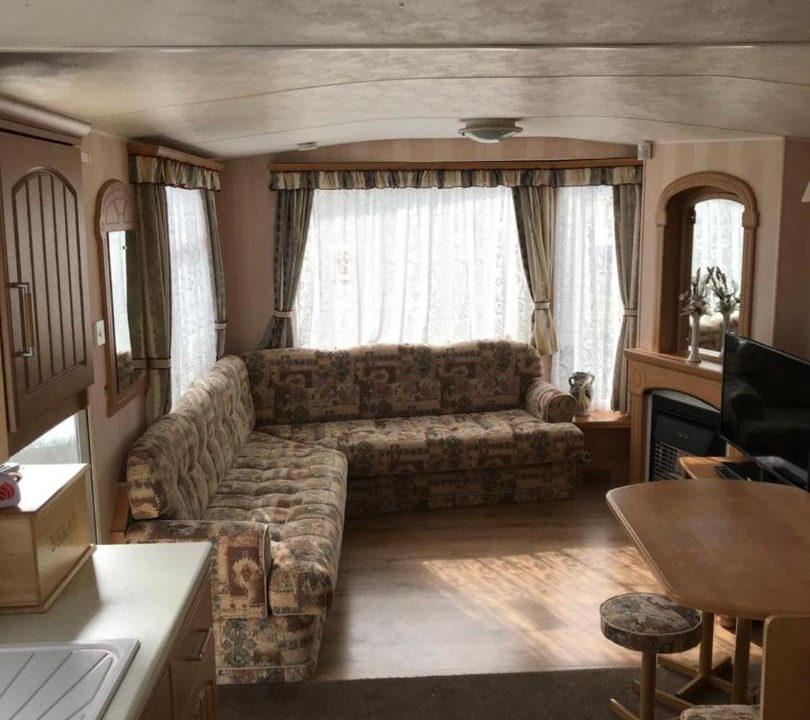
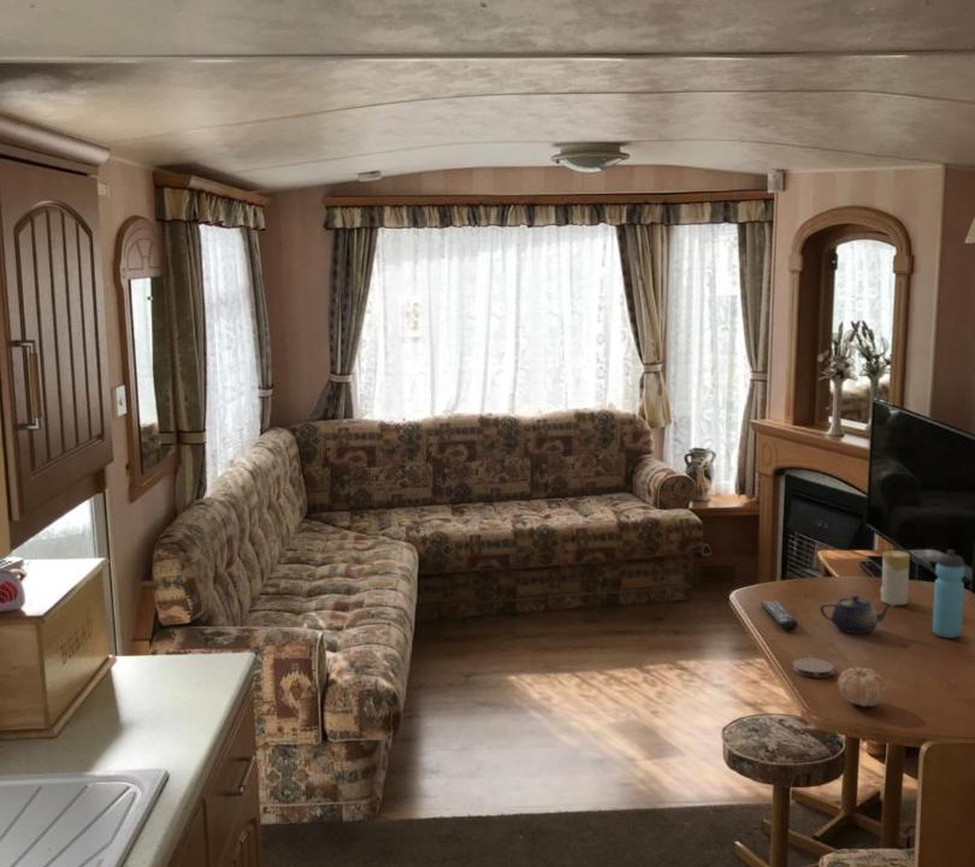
+ teapot [819,594,897,635]
+ water bottle [932,549,965,639]
+ fruit [837,666,888,708]
+ coaster [791,657,835,679]
+ remote control [760,601,798,631]
+ candle [879,549,911,606]
